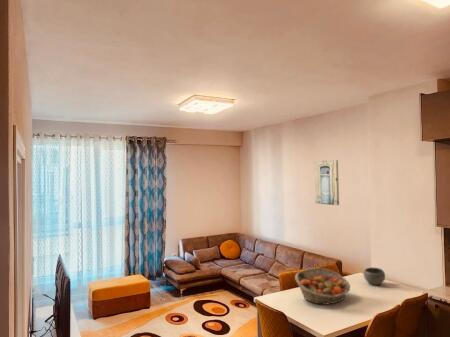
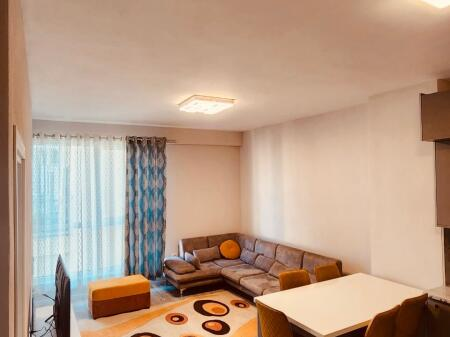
- bowl [363,267,386,286]
- wall art [313,159,340,206]
- fruit basket [294,267,351,306]
